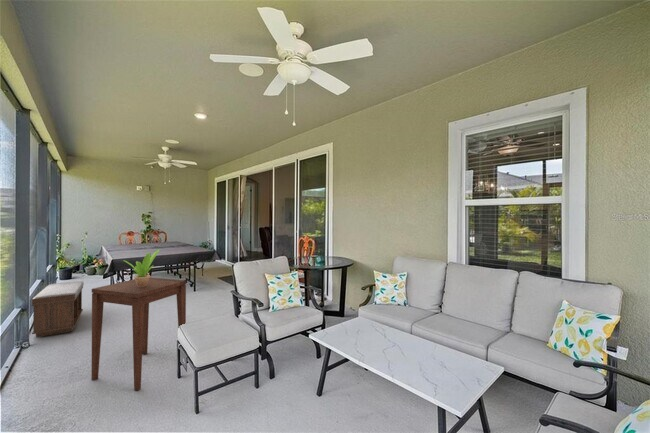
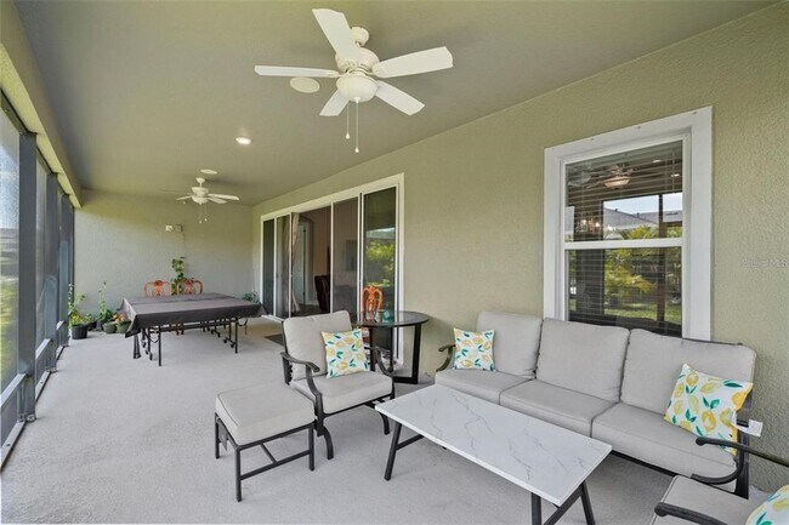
- potted plant [122,248,161,287]
- side table [91,276,187,392]
- bench [31,280,85,338]
